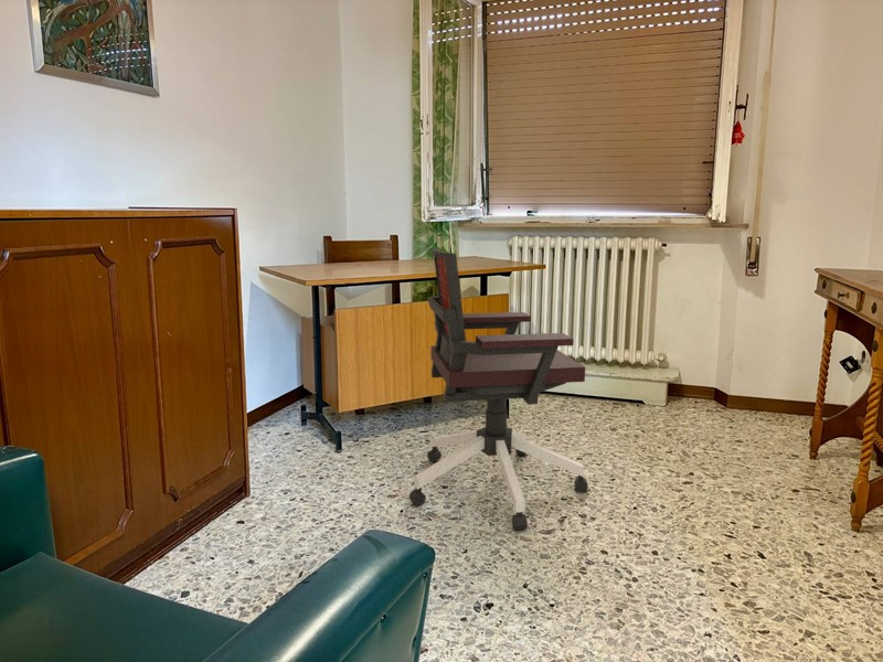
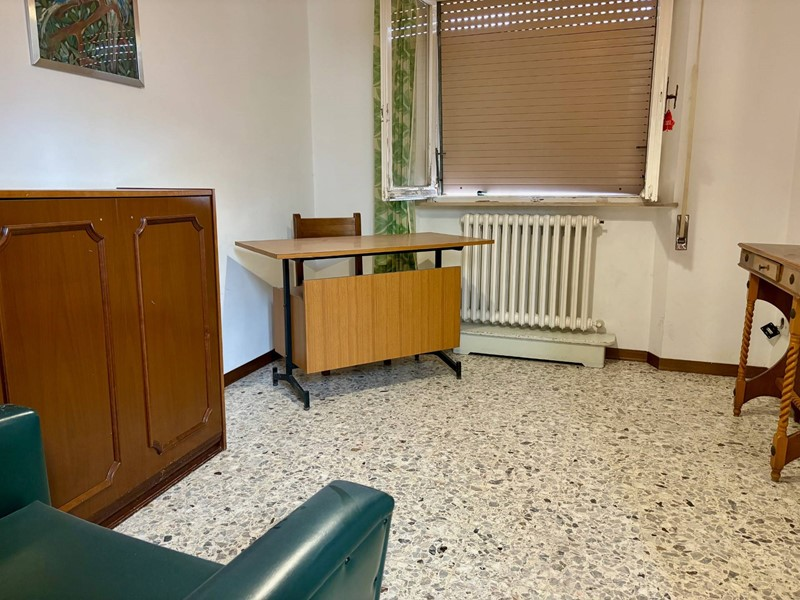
- office chair [408,247,589,531]
